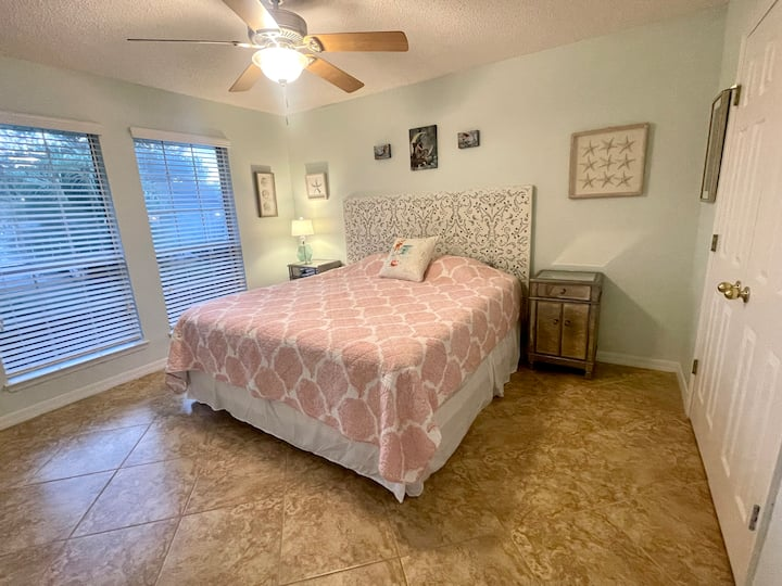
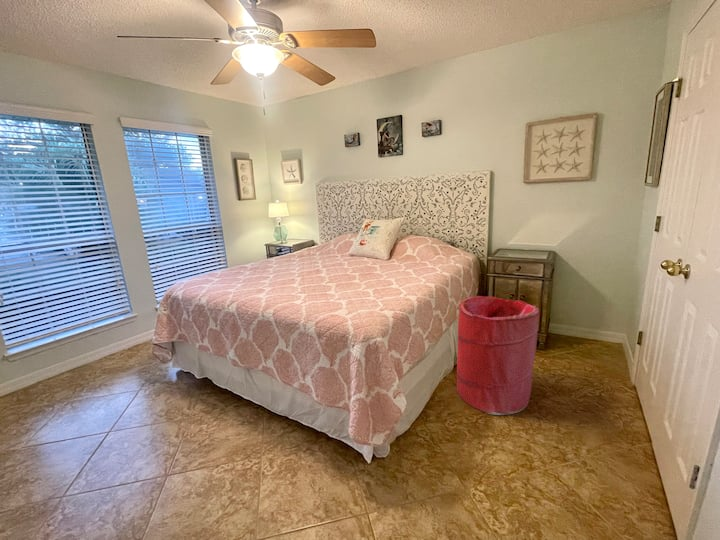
+ laundry hamper [456,295,540,416]
